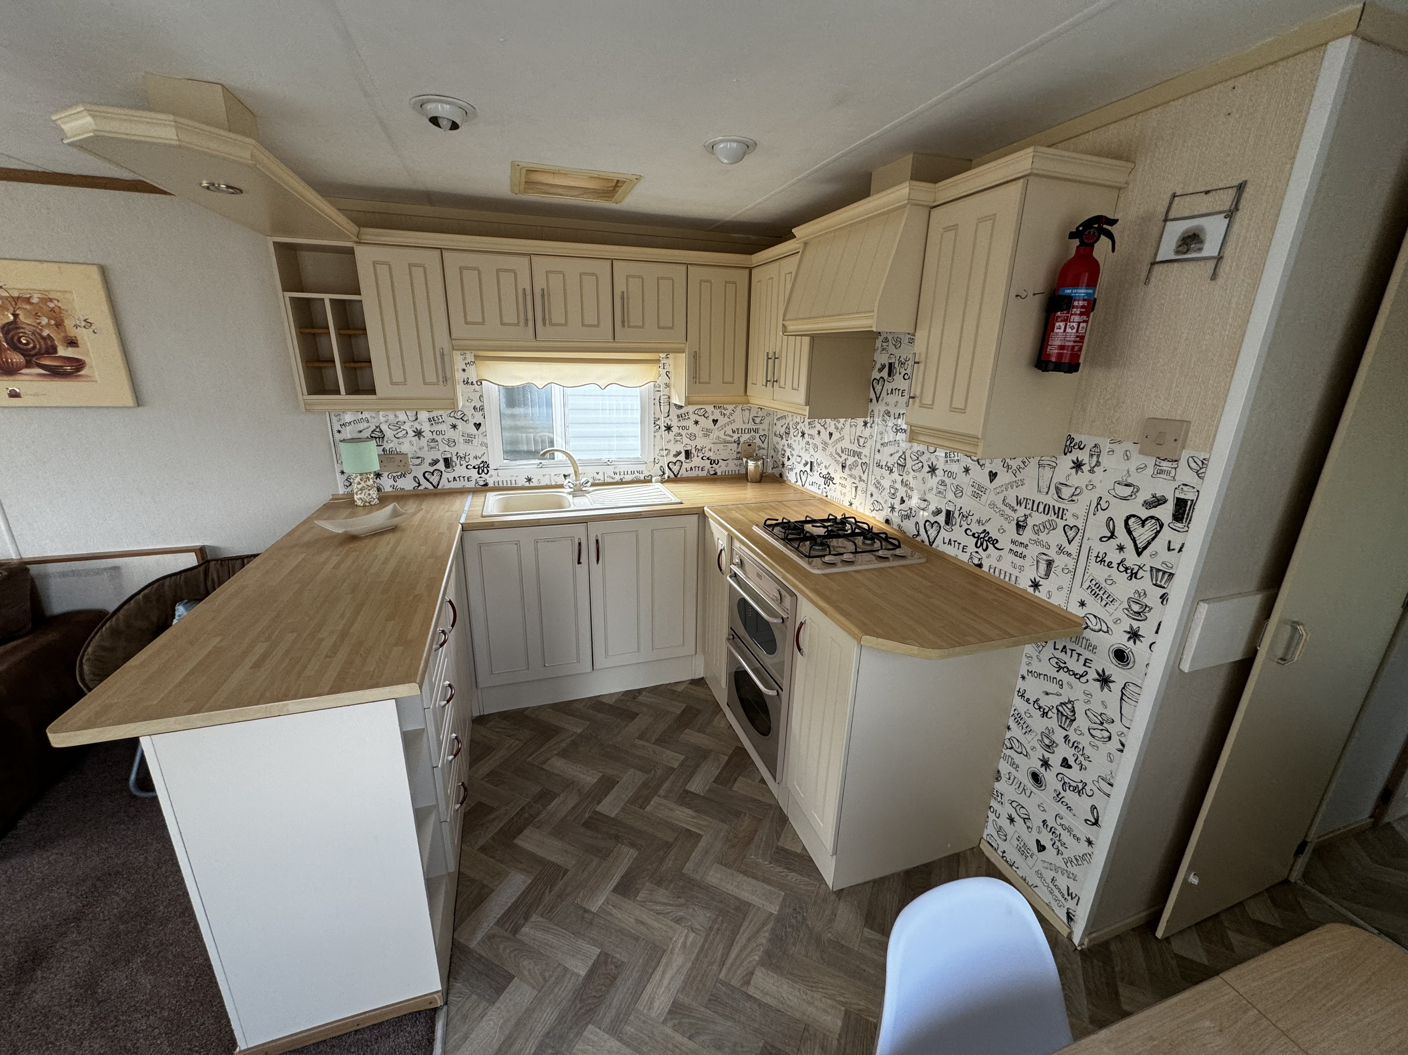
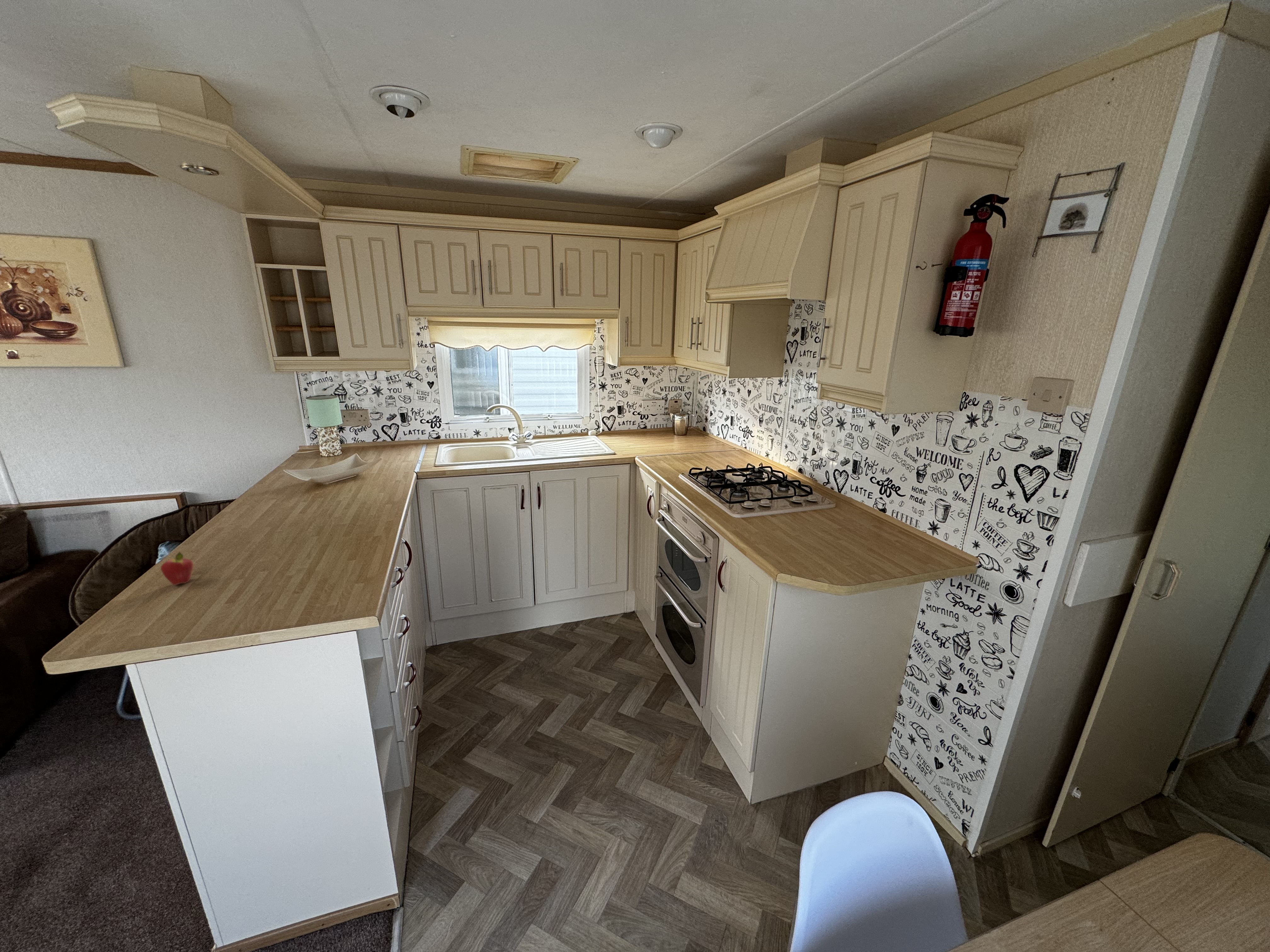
+ fruit [160,551,194,585]
